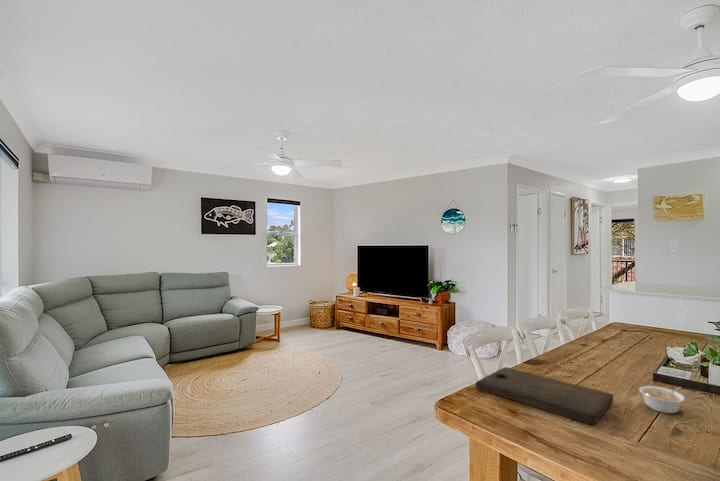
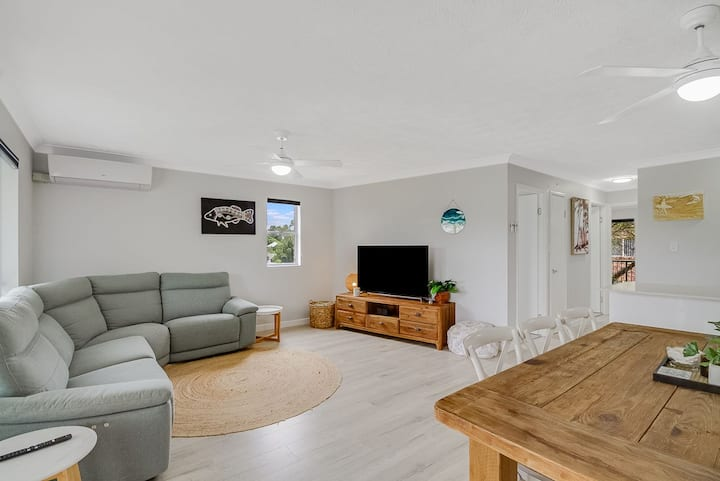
- legume [638,385,686,414]
- cutting board [475,366,614,425]
